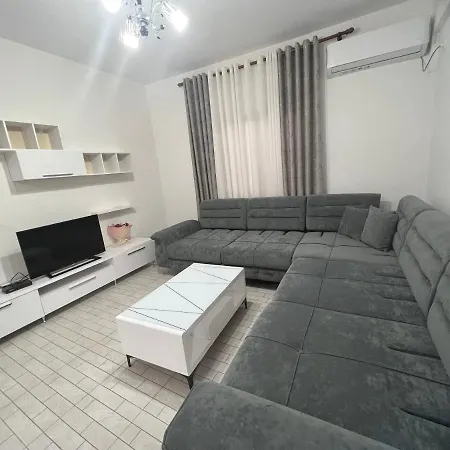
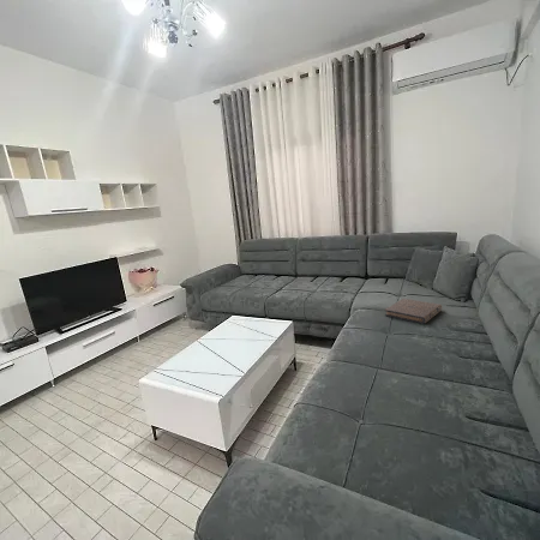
+ book [384,298,443,325]
